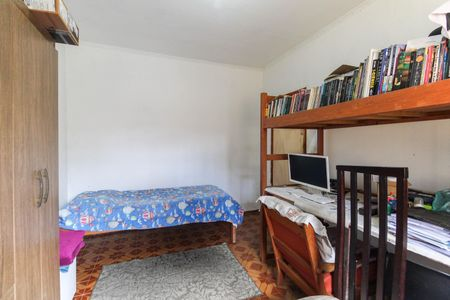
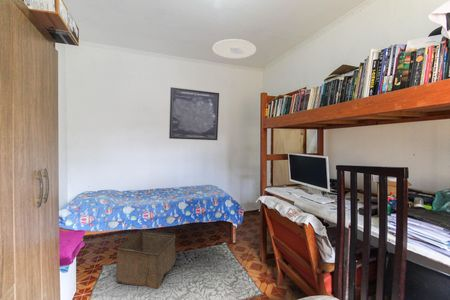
+ storage bin [115,229,177,290]
+ wall art [168,86,220,141]
+ ceiling light [212,38,257,59]
